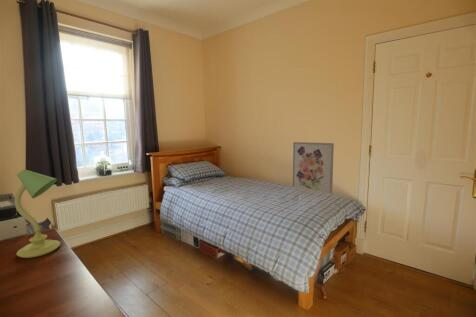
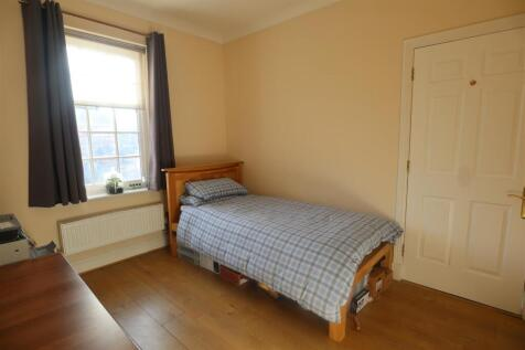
- table lamp [13,169,61,259]
- wall art [292,141,335,195]
